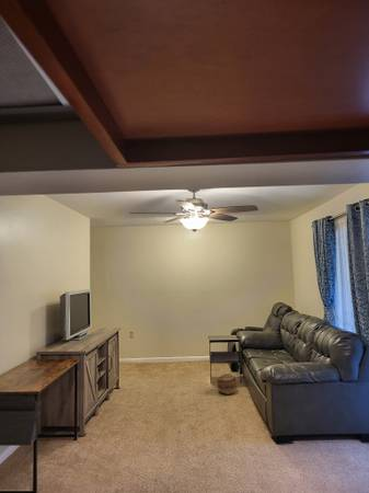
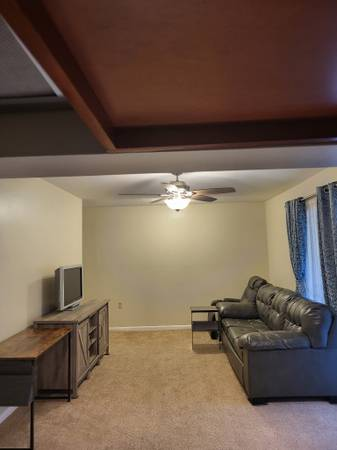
- basket [216,372,238,395]
